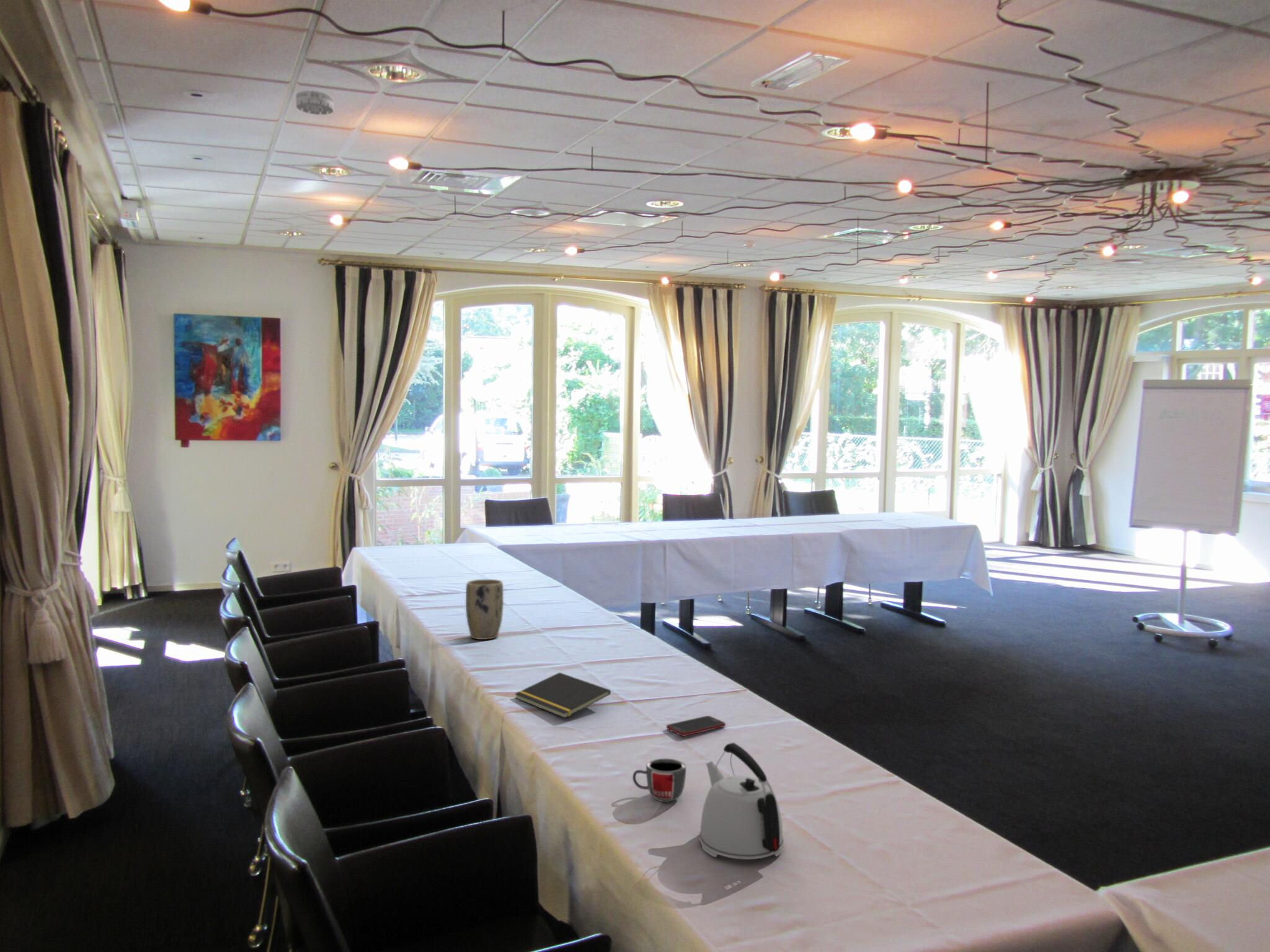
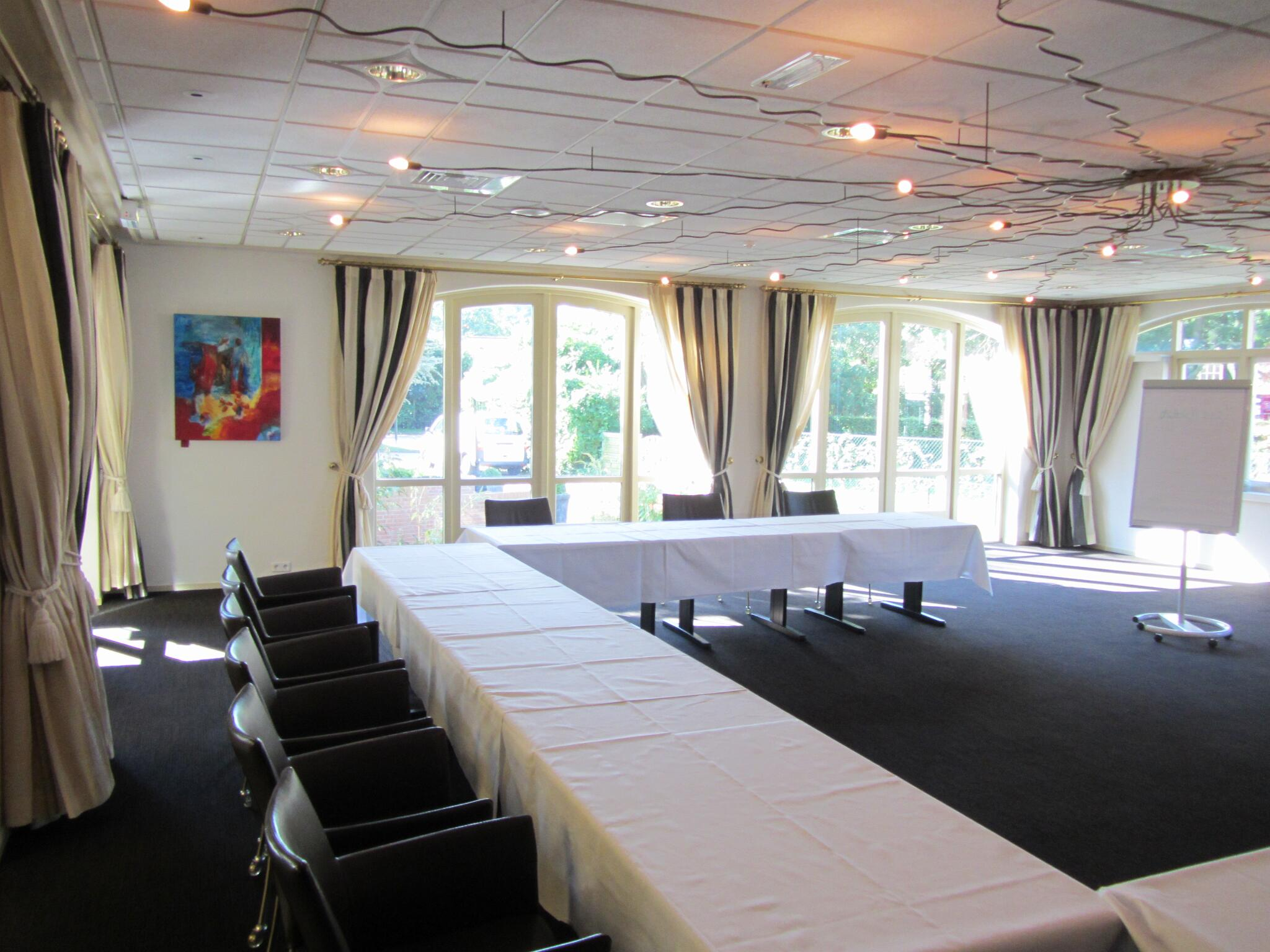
- notepad [514,672,611,719]
- kettle [699,742,784,860]
- smoke detector [295,90,334,115]
- plant pot [465,578,504,640]
- mug [632,758,687,803]
- cell phone [666,715,726,737]
